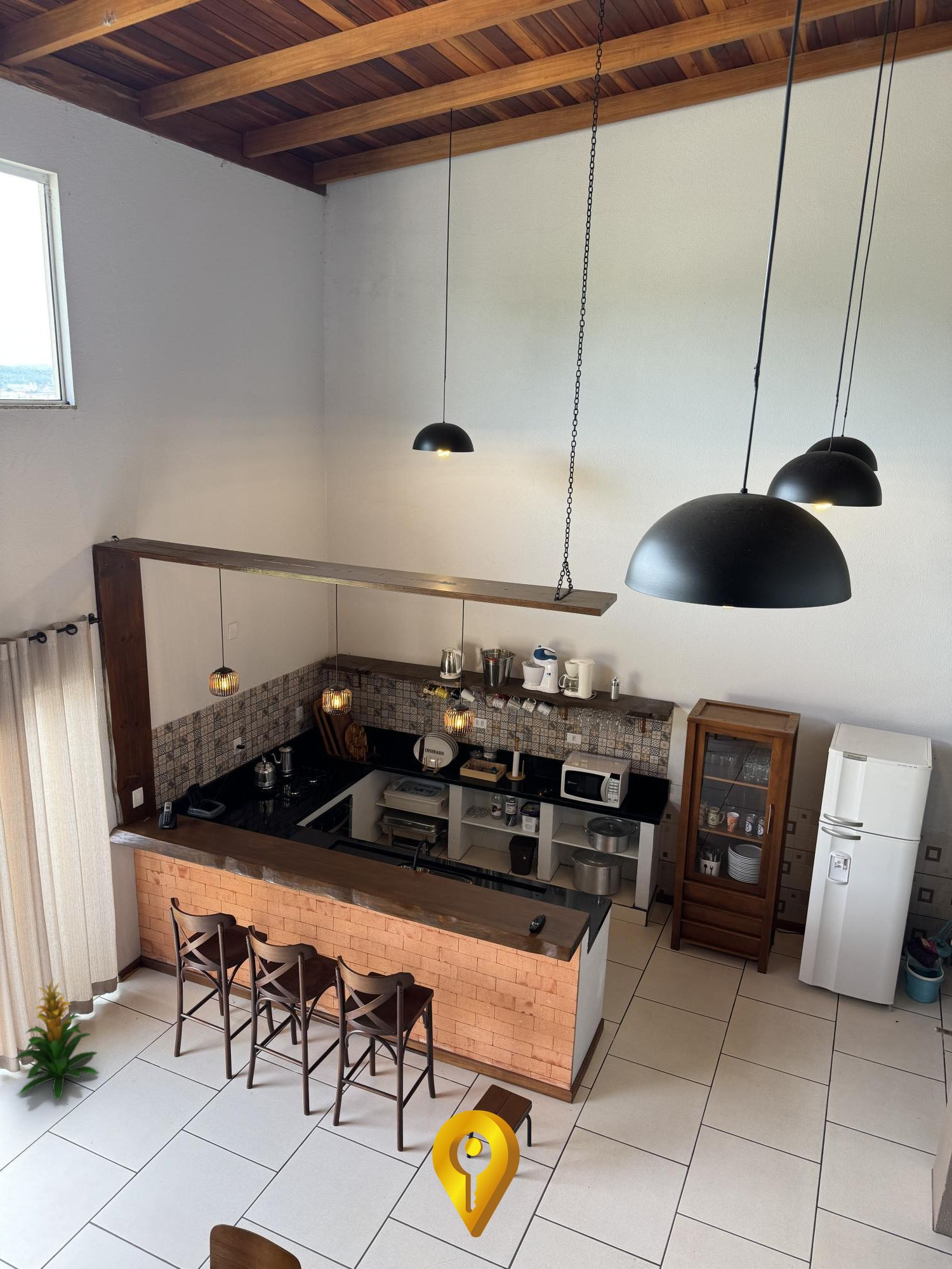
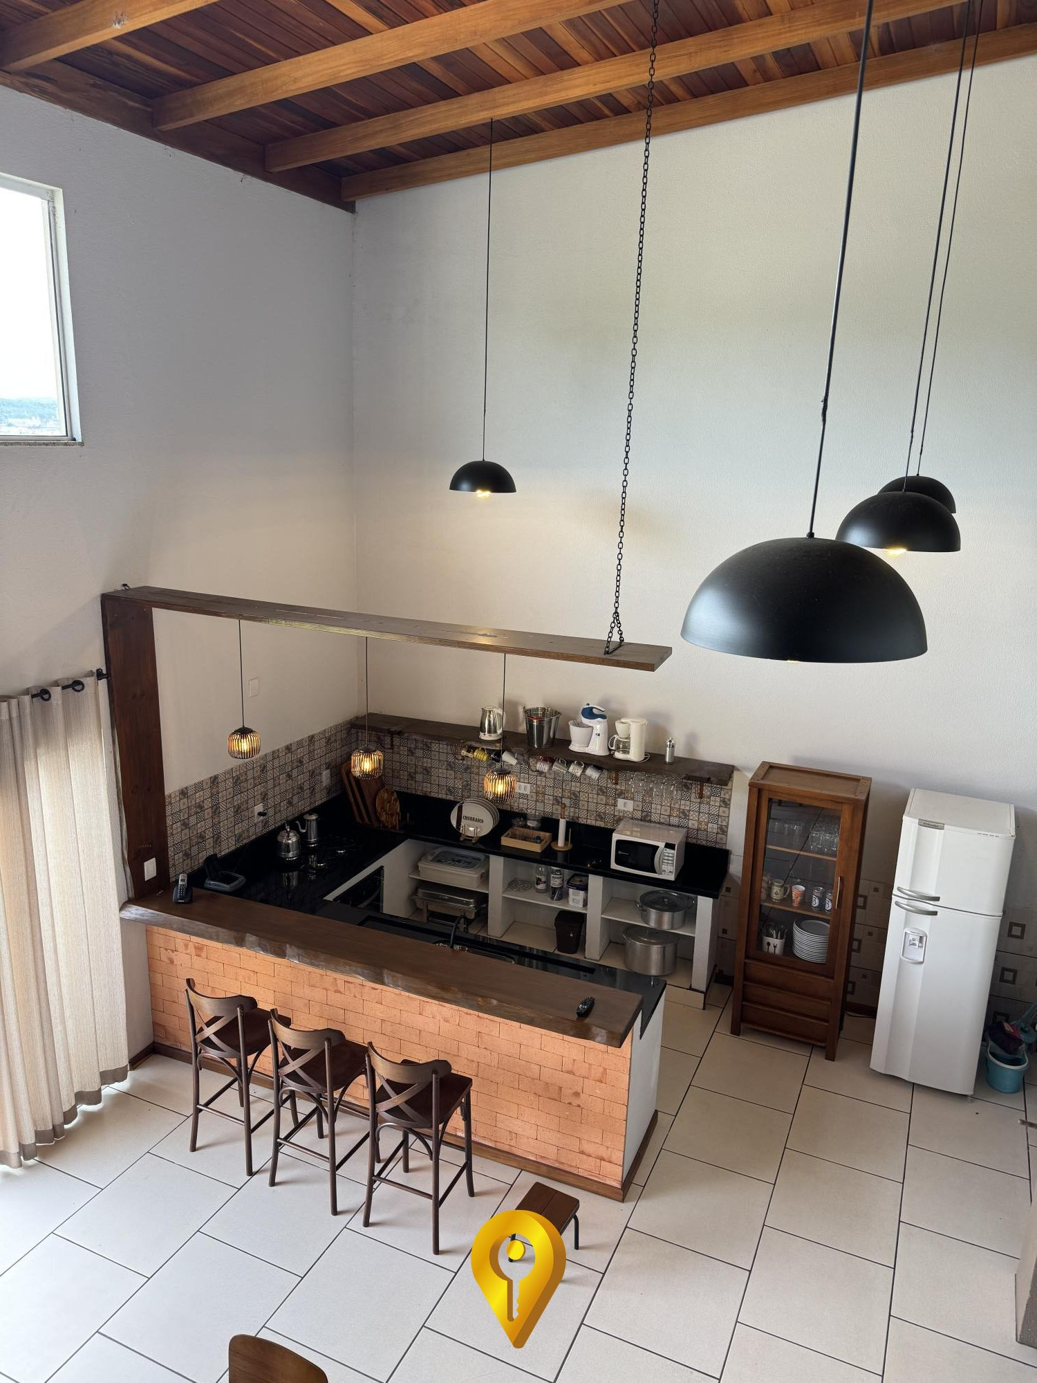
- indoor plant [16,977,98,1101]
